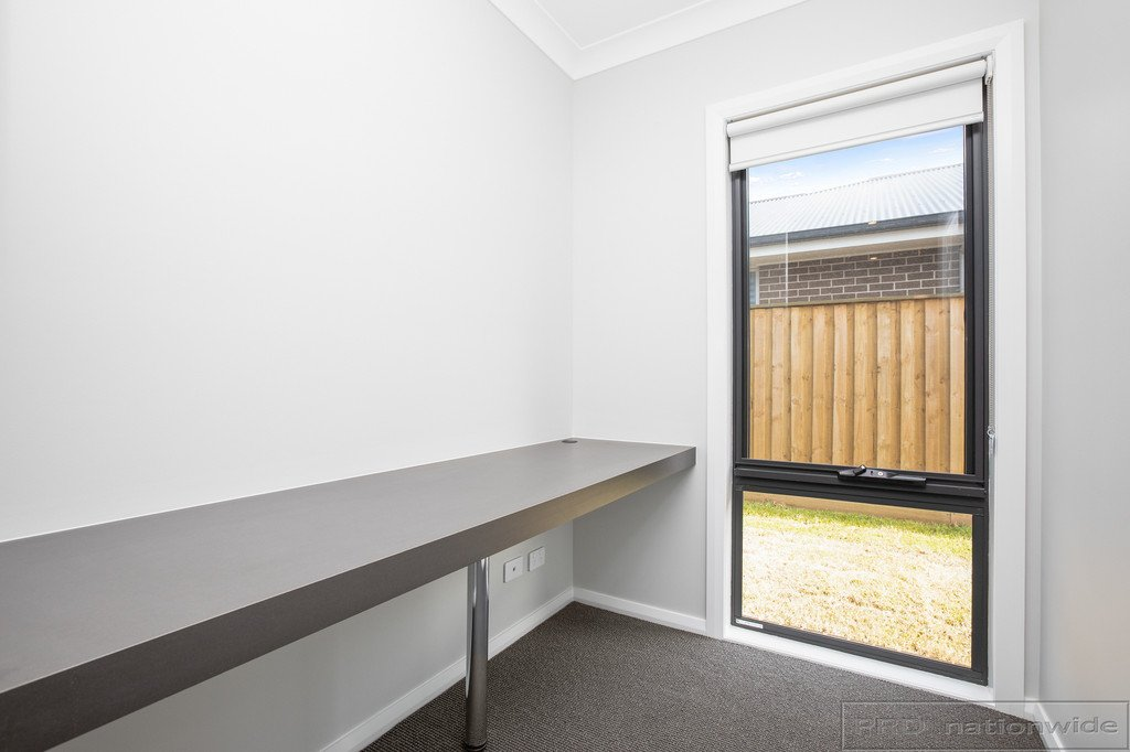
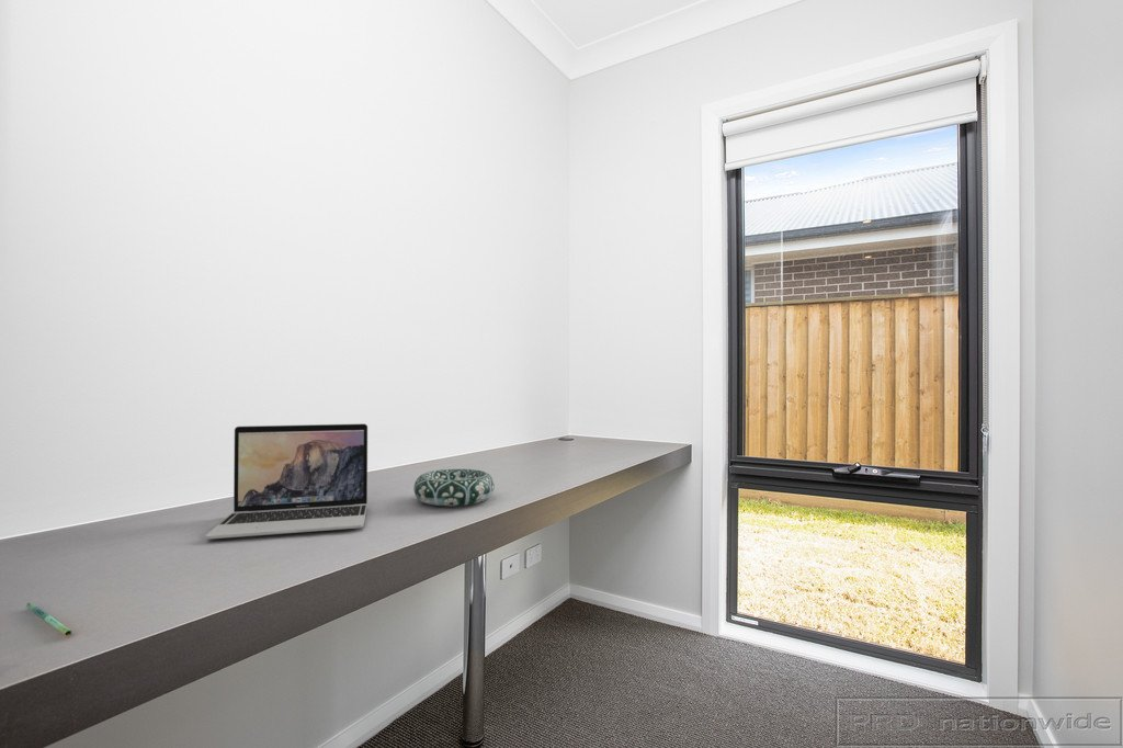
+ decorative bowl [412,468,496,507]
+ pen [25,601,73,637]
+ laptop [205,422,368,540]
